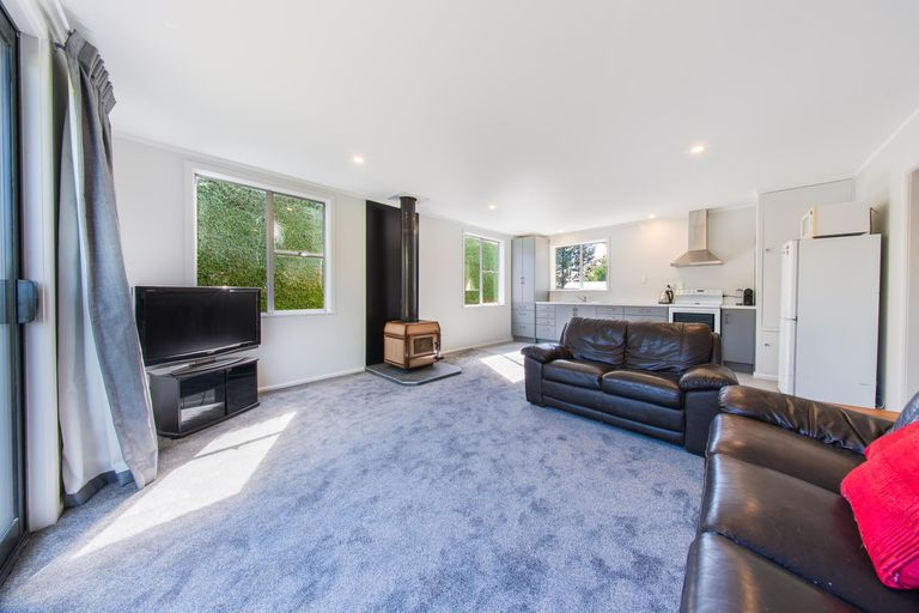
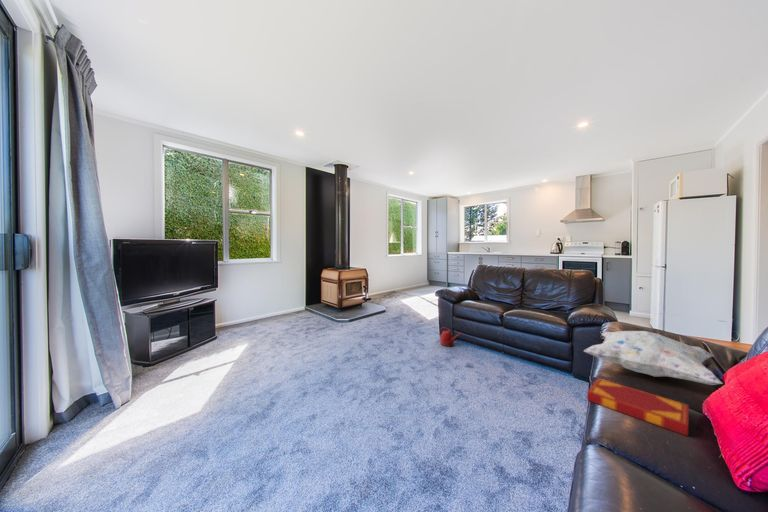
+ hardback book [586,377,690,437]
+ decorative pillow [583,330,724,386]
+ watering can [438,326,463,347]
